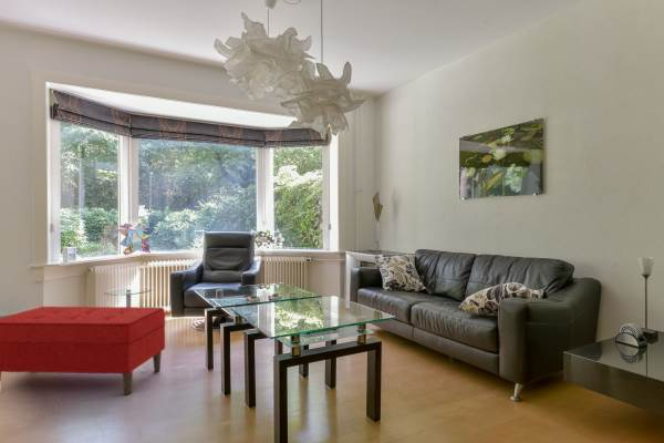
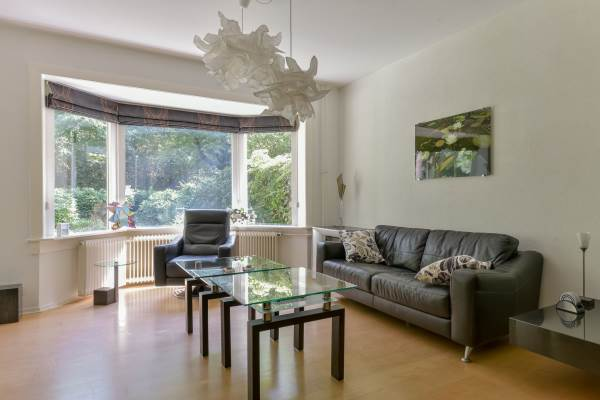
- bench [0,306,166,396]
